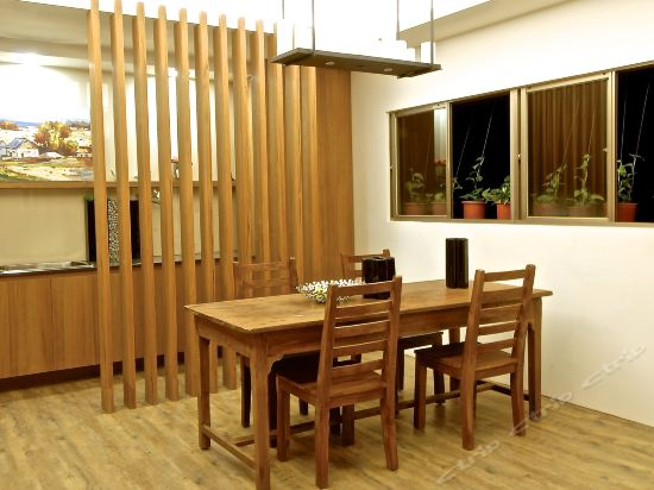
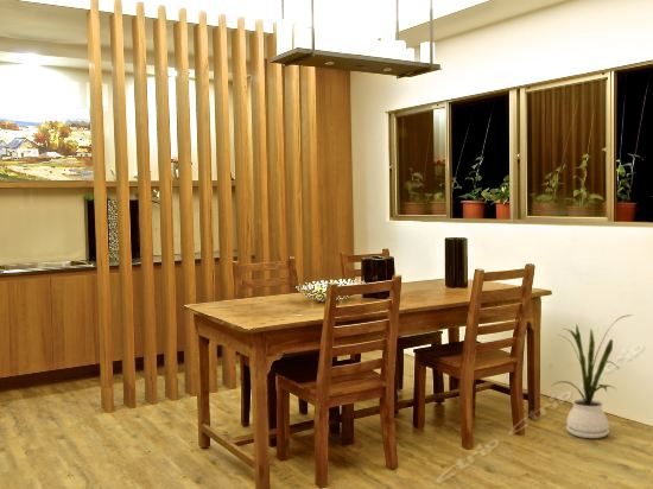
+ house plant [551,313,634,439]
